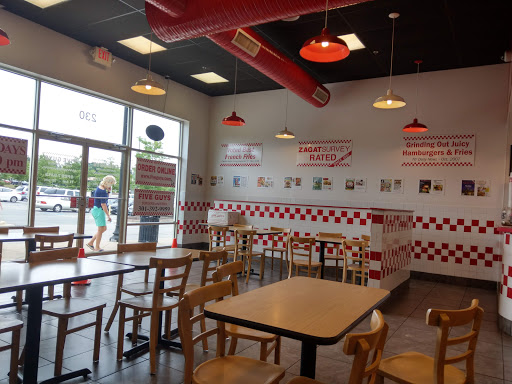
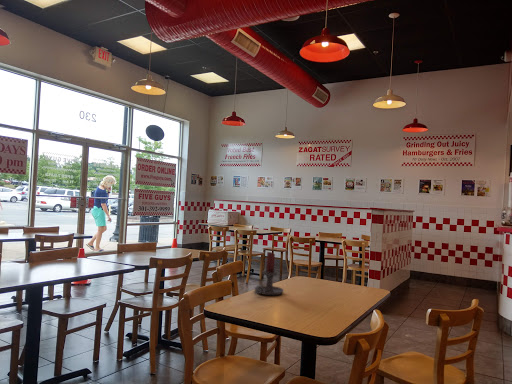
+ candle holder [254,251,285,296]
